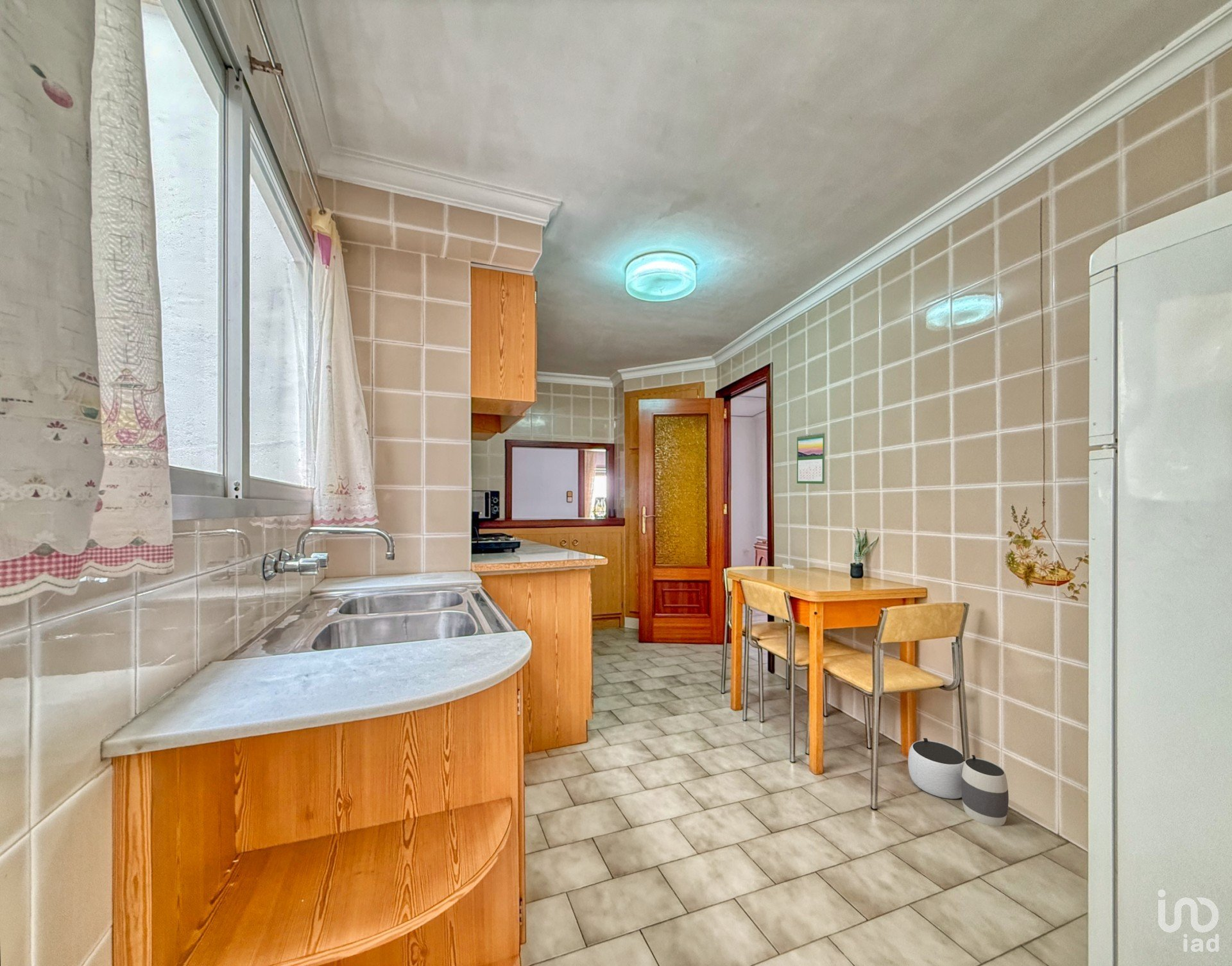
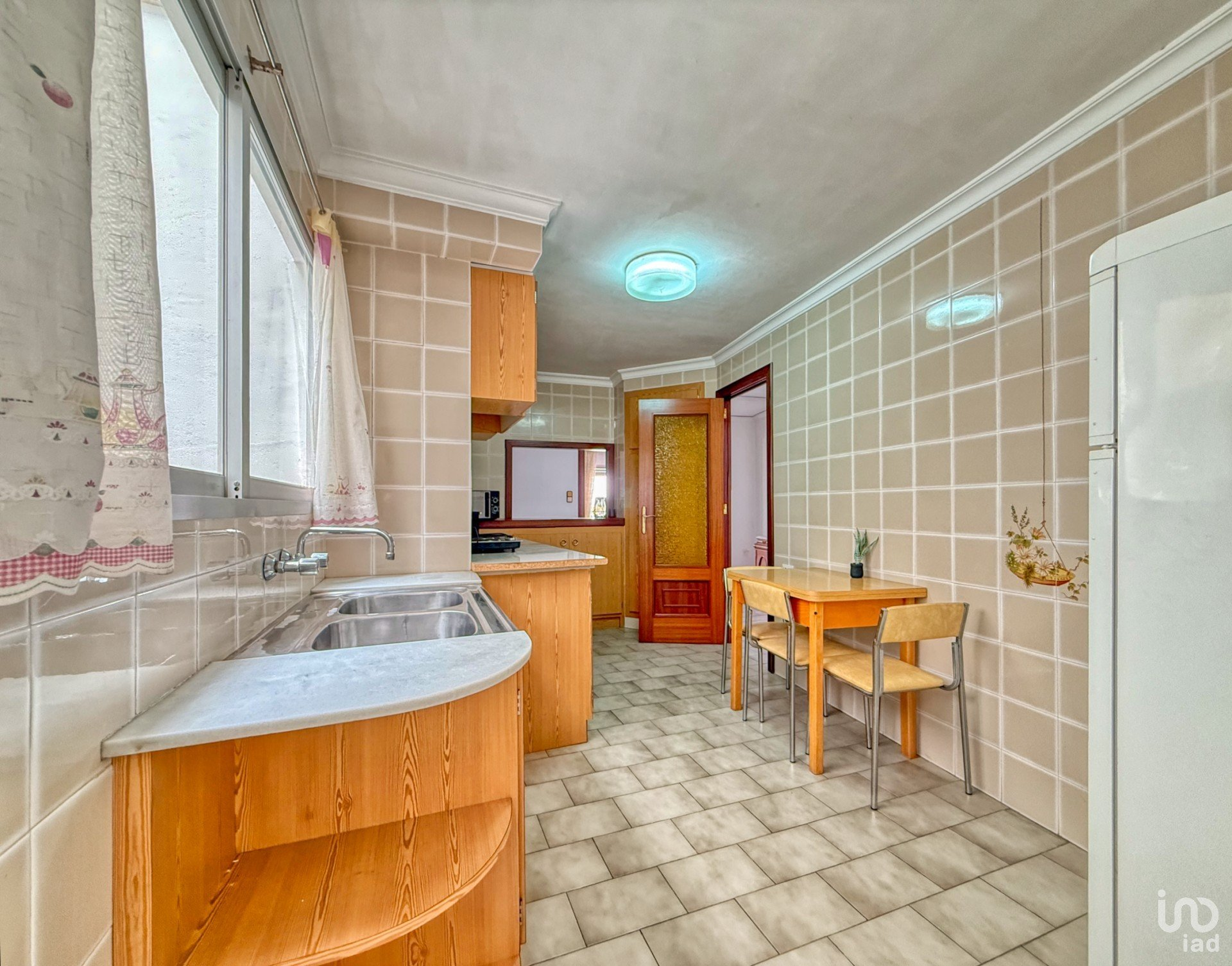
- waste basket [907,737,1009,827]
- calendar [796,431,826,485]
